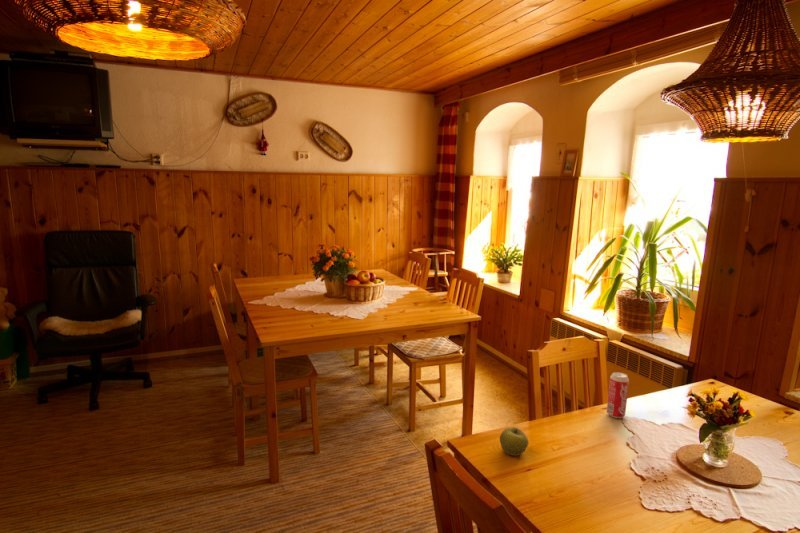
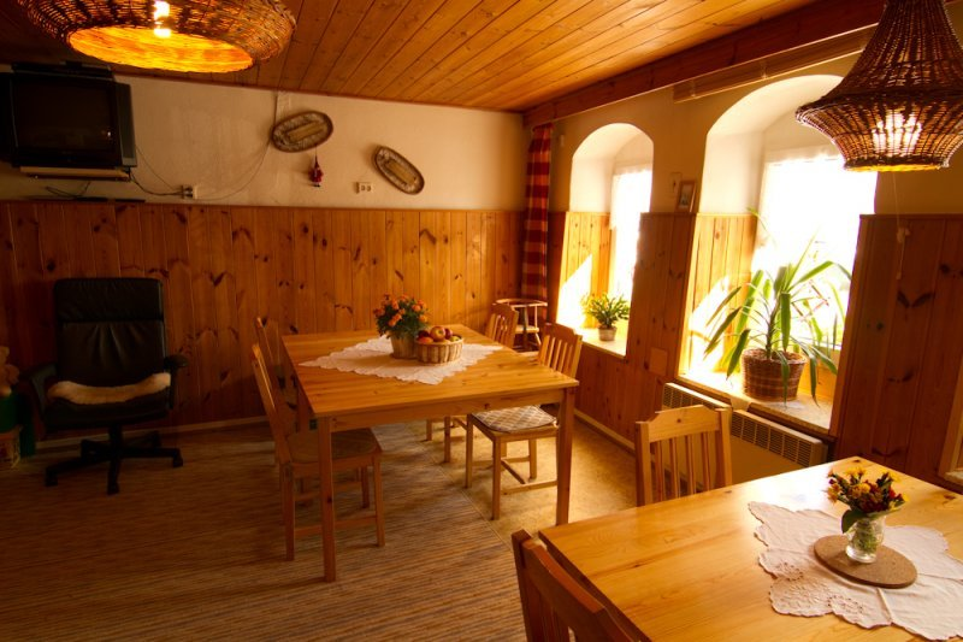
- apple [499,426,530,457]
- beverage can [606,371,630,419]
